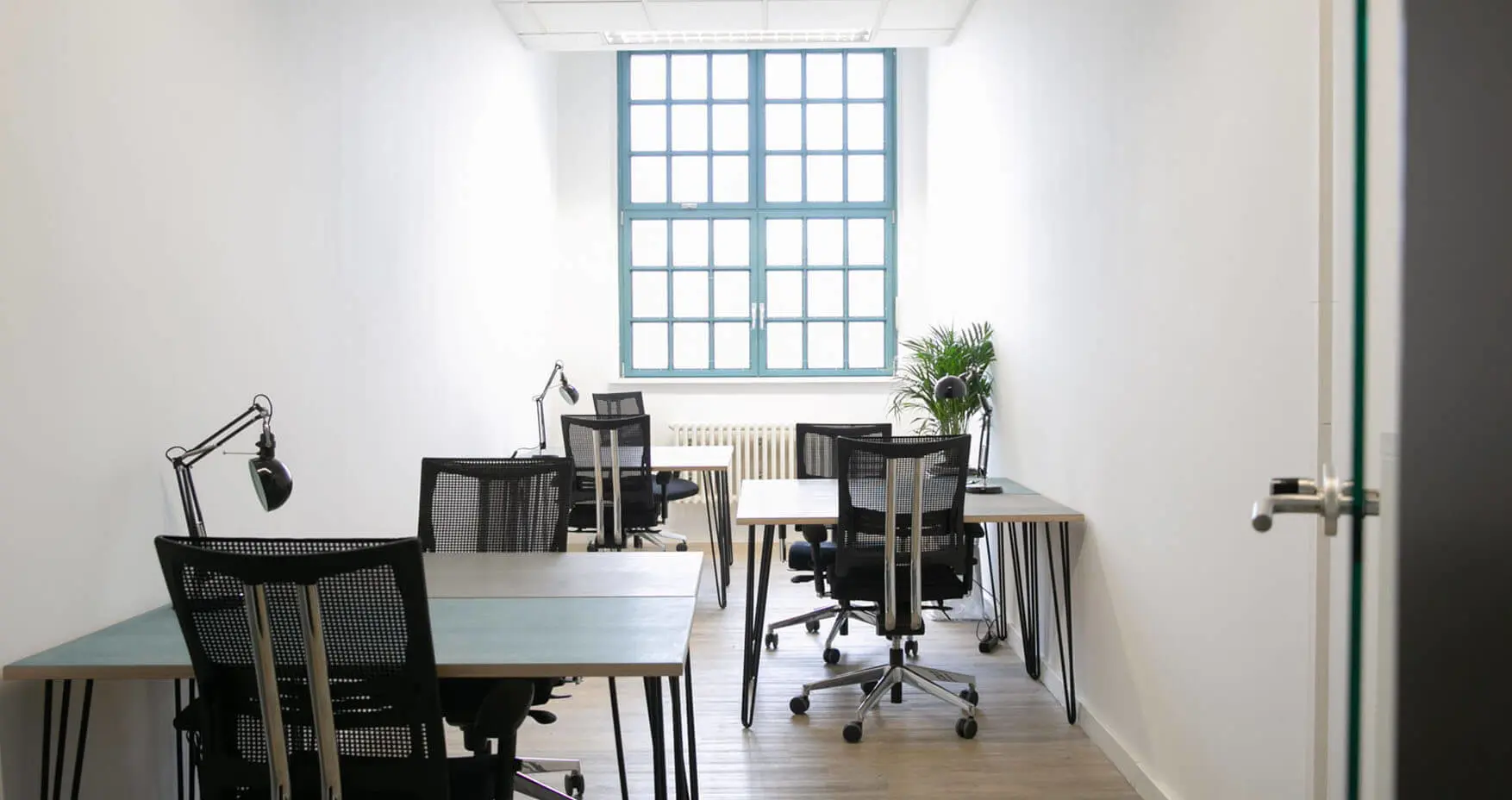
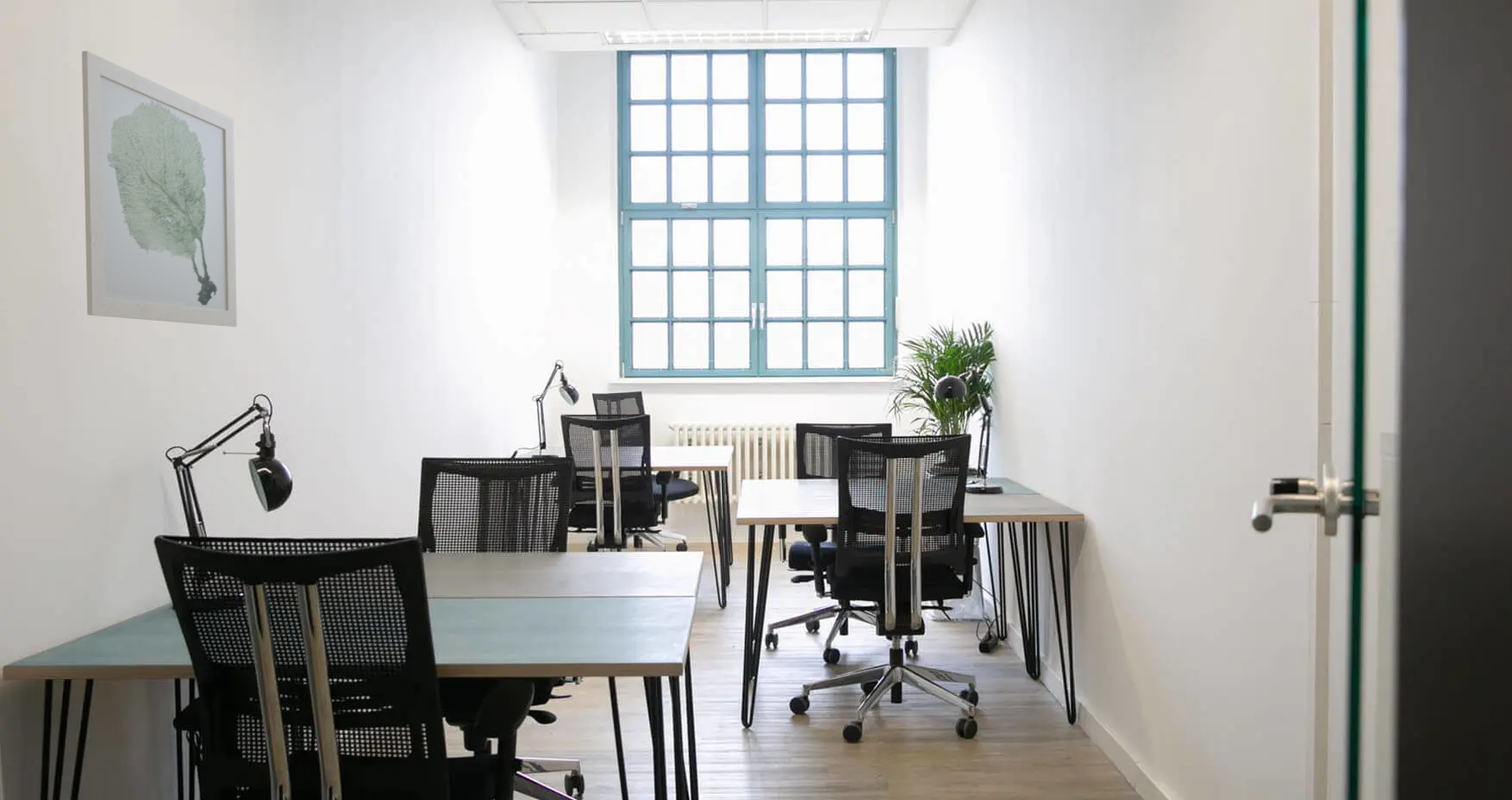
+ wall art [81,50,238,328]
